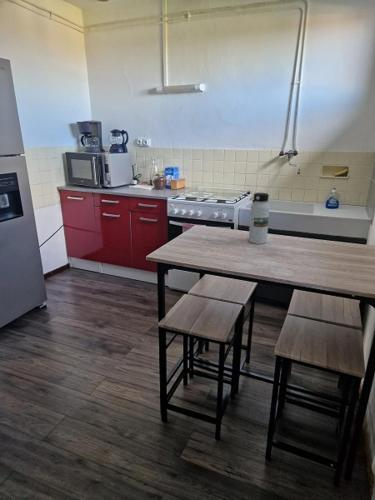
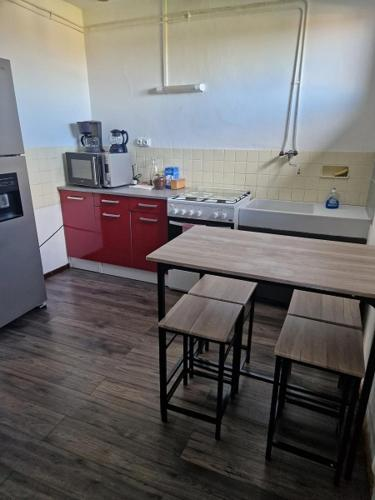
- water bottle [248,192,271,245]
